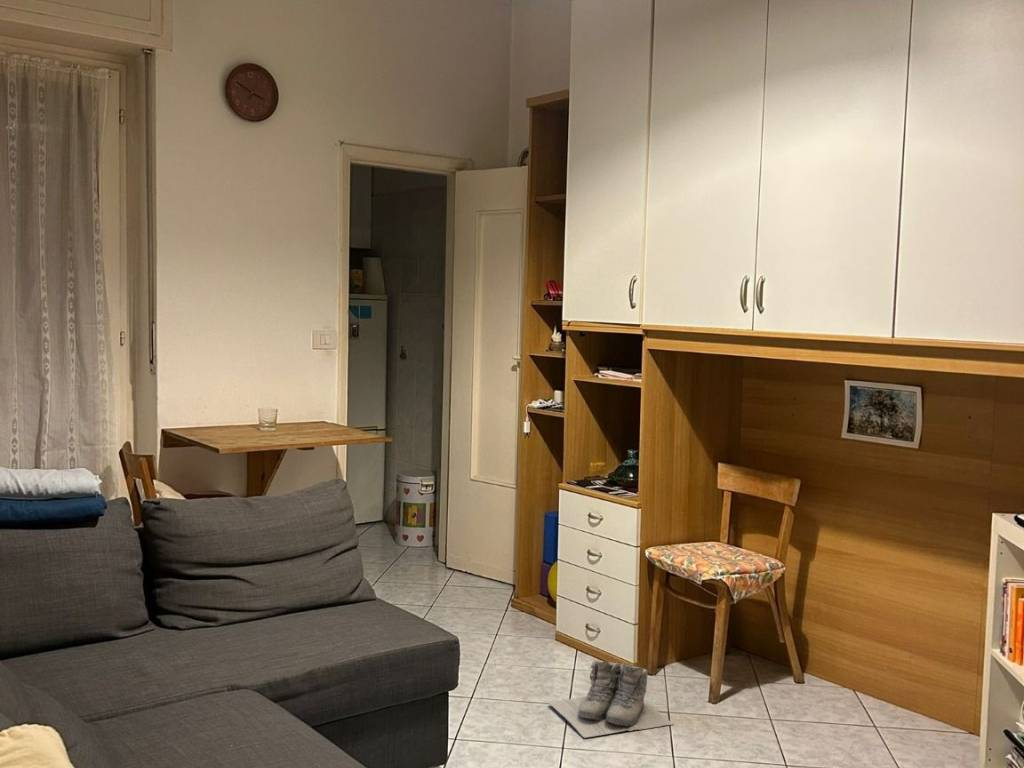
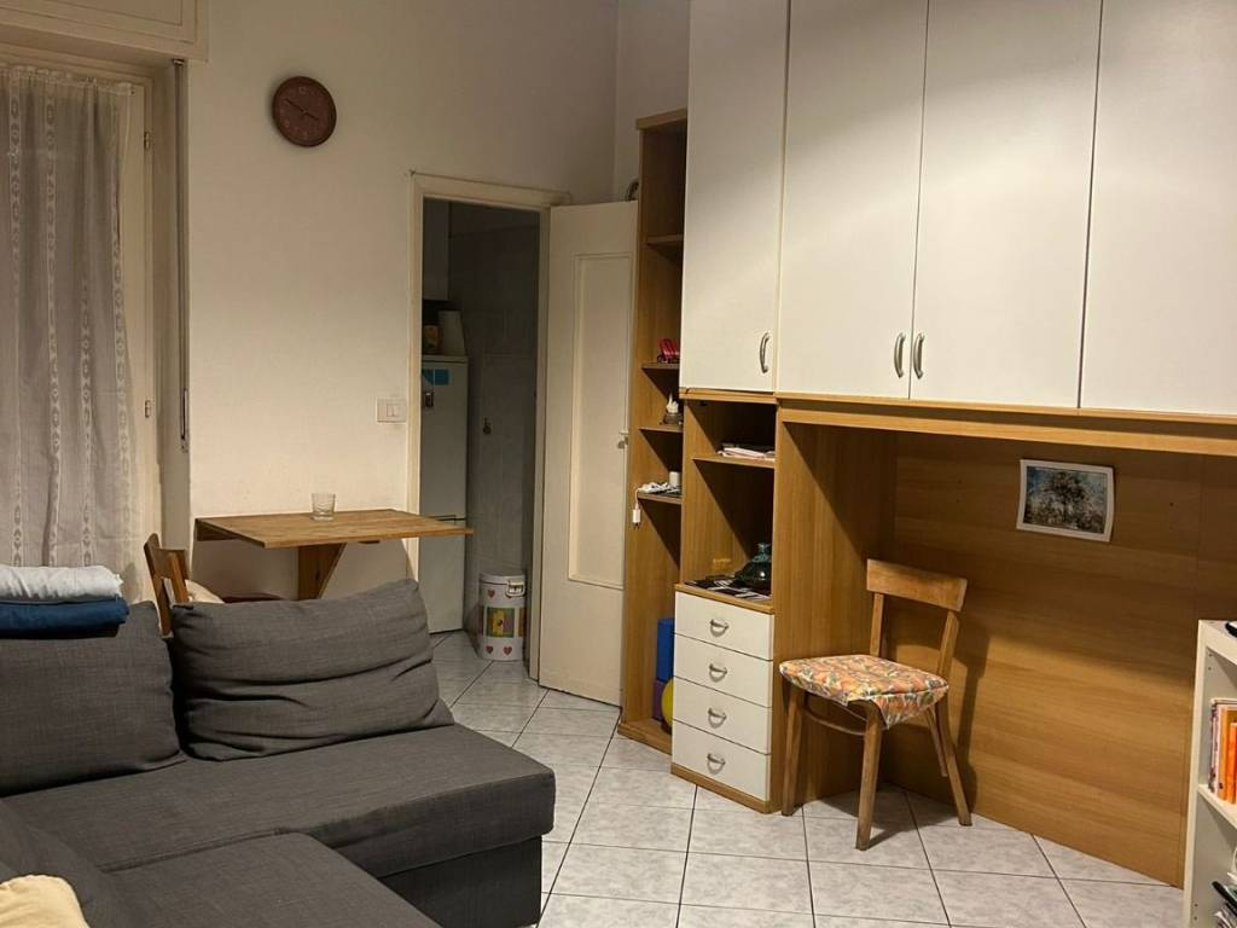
- boots [548,659,675,739]
